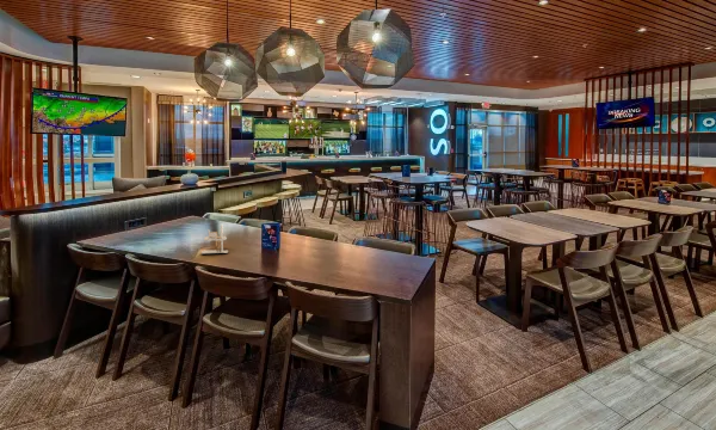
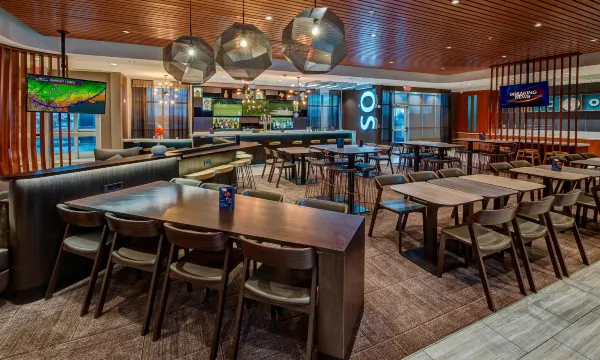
- napkin holder [200,223,229,254]
